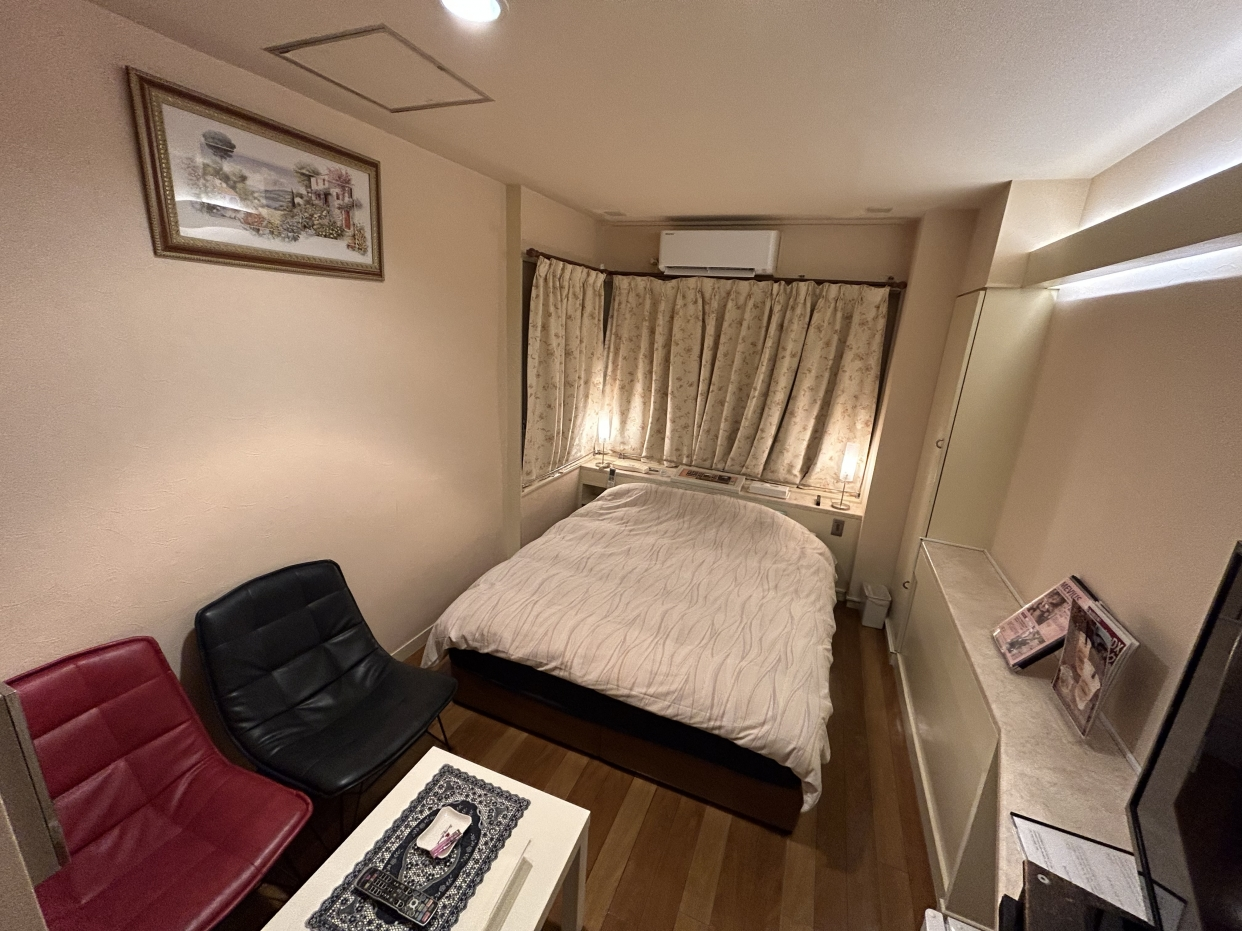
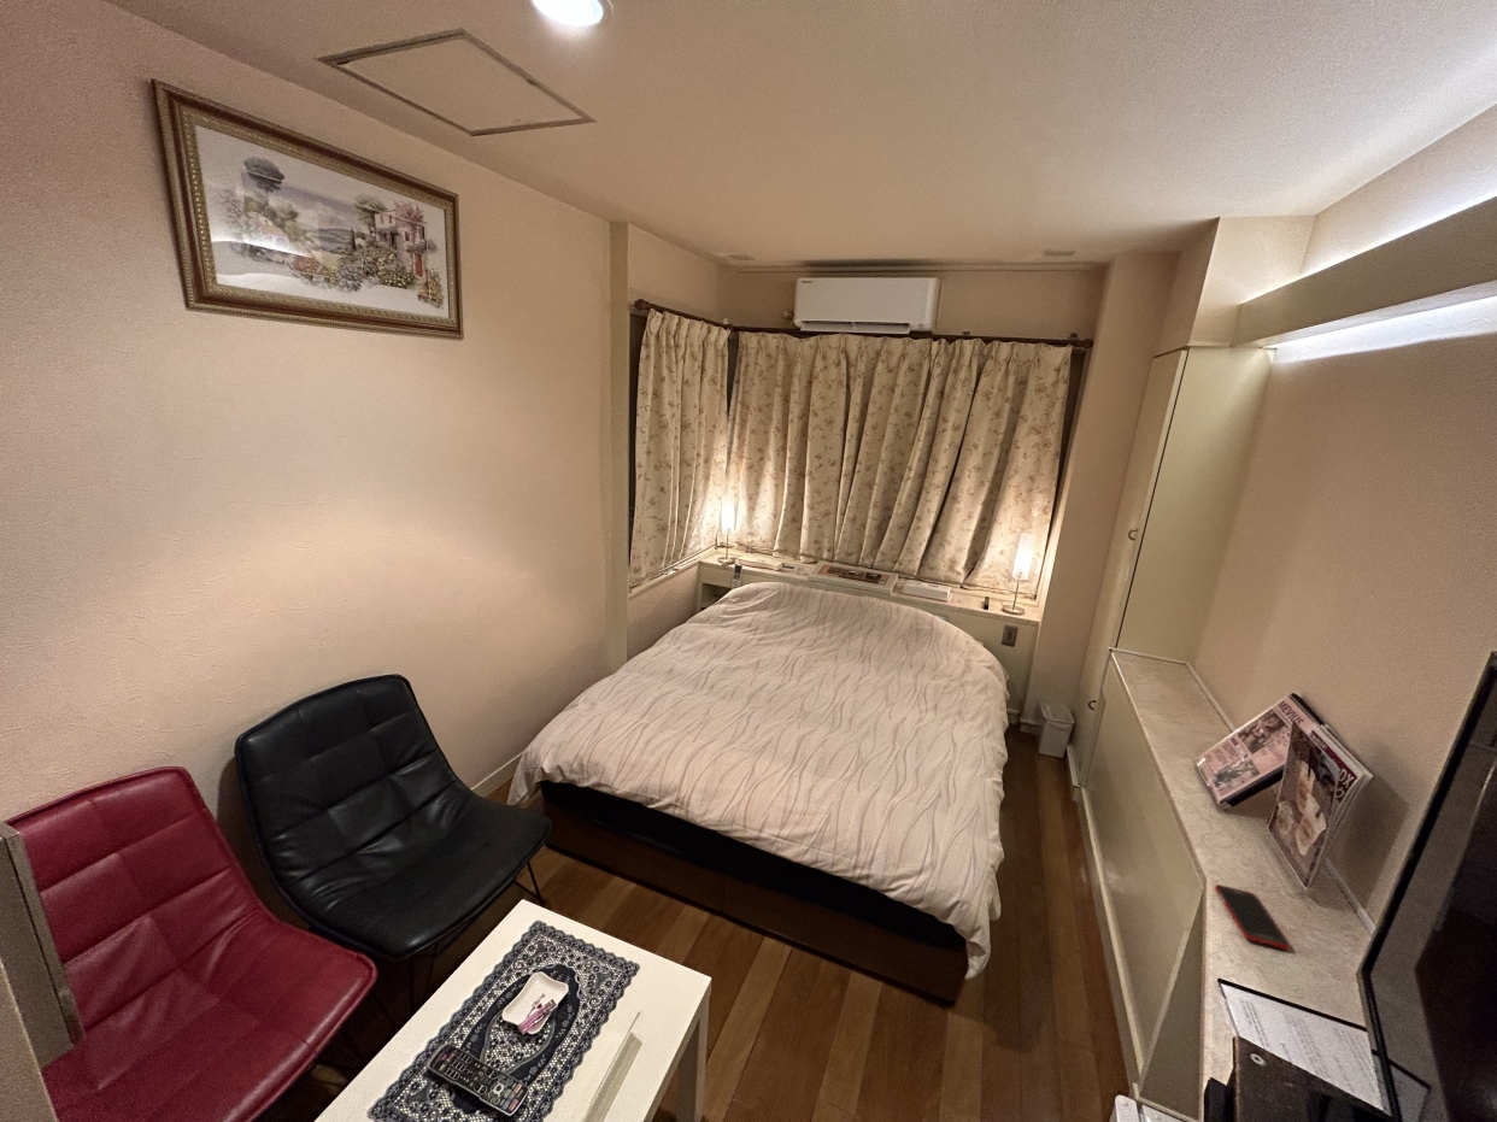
+ cell phone [1214,883,1291,951]
